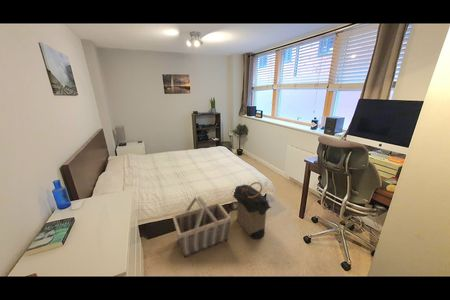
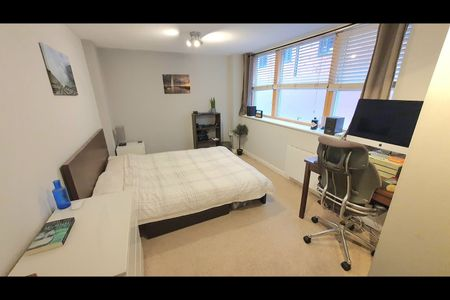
- basket [171,195,232,259]
- laundry hamper [232,181,273,240]
